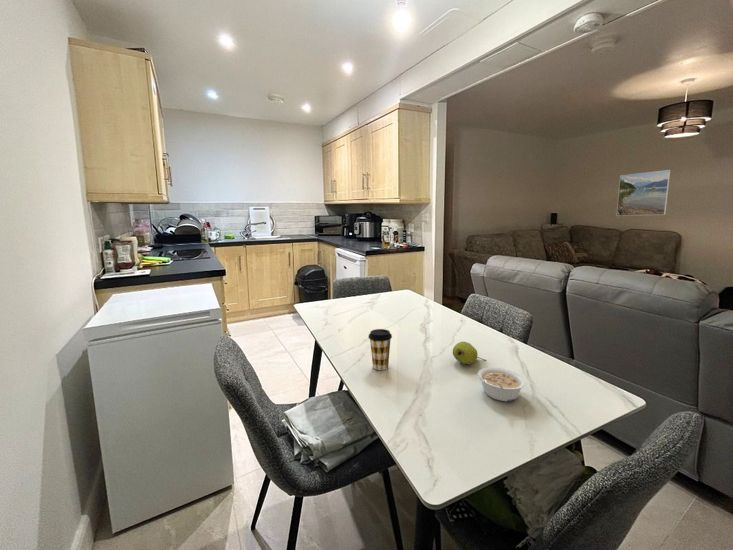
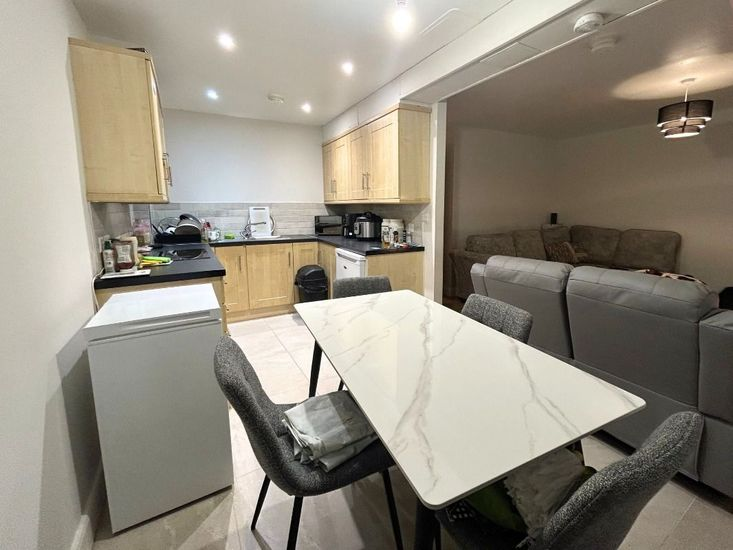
- legume [477,367,527,402]
- coffee cup [367,328,393,371]
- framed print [616,169,671,217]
- fruit [452,341,488,365]
